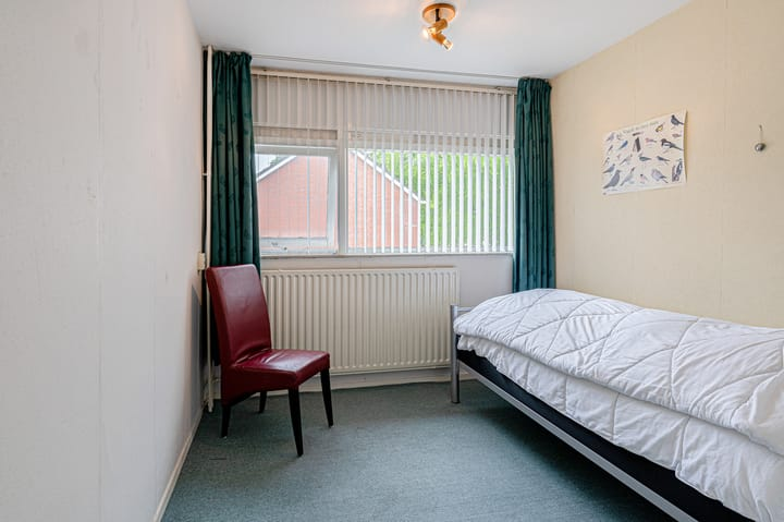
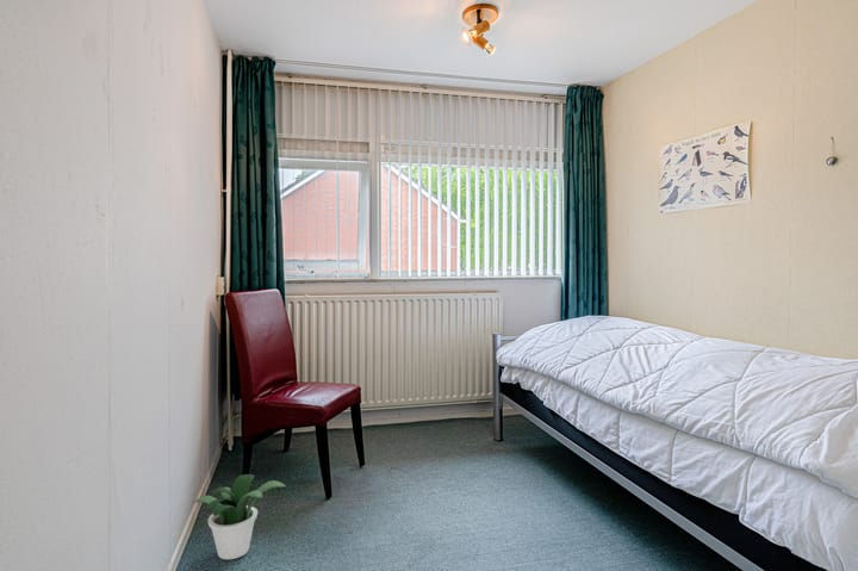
+ potted plant [192,473,287,560]
